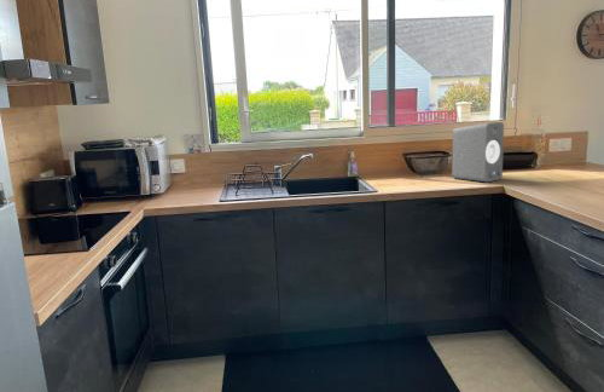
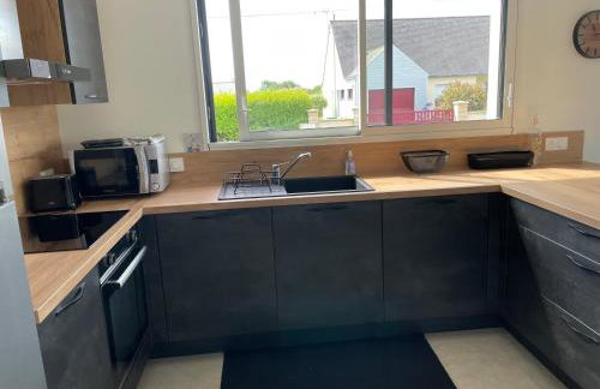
- speaker [451,121,505,183]
